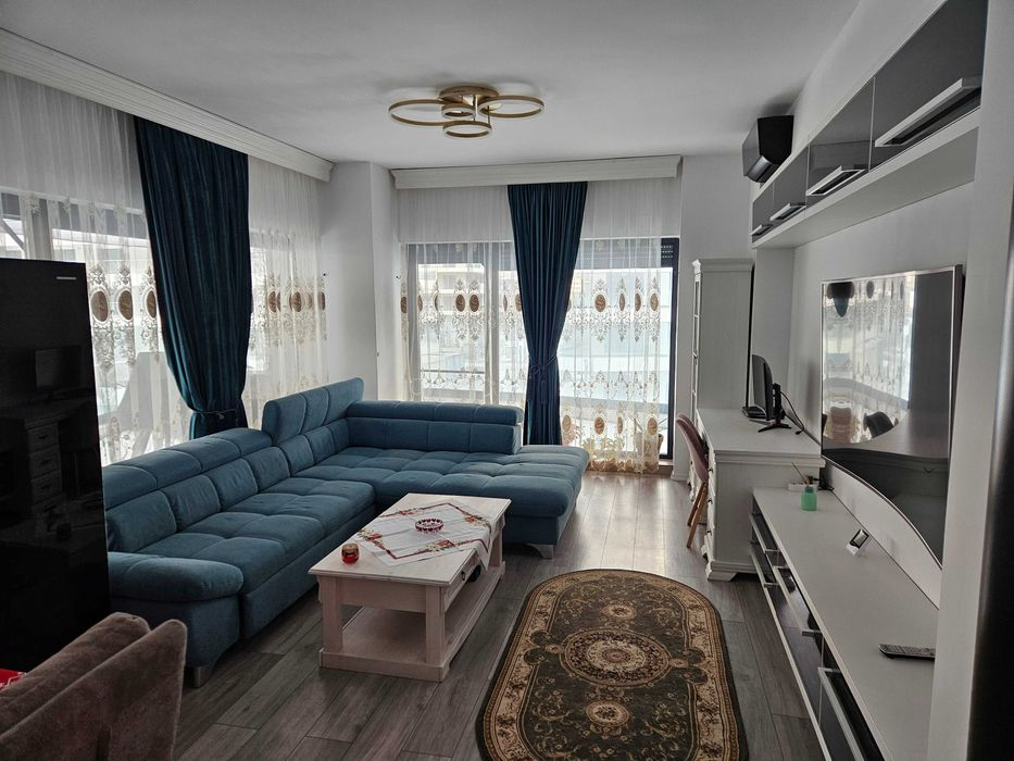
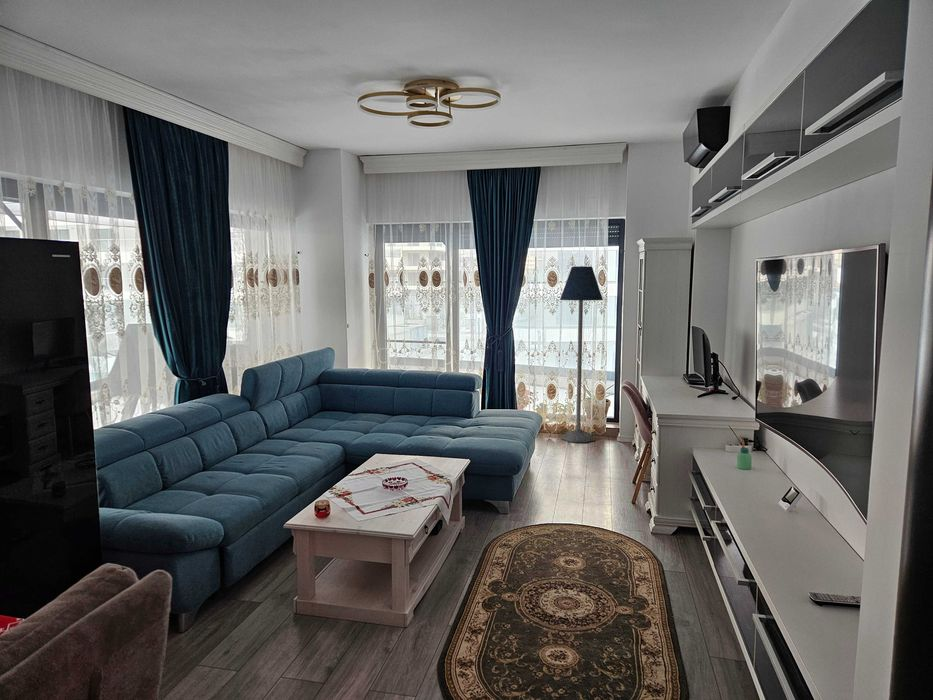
+ floor lamp [559,265,604,444]
